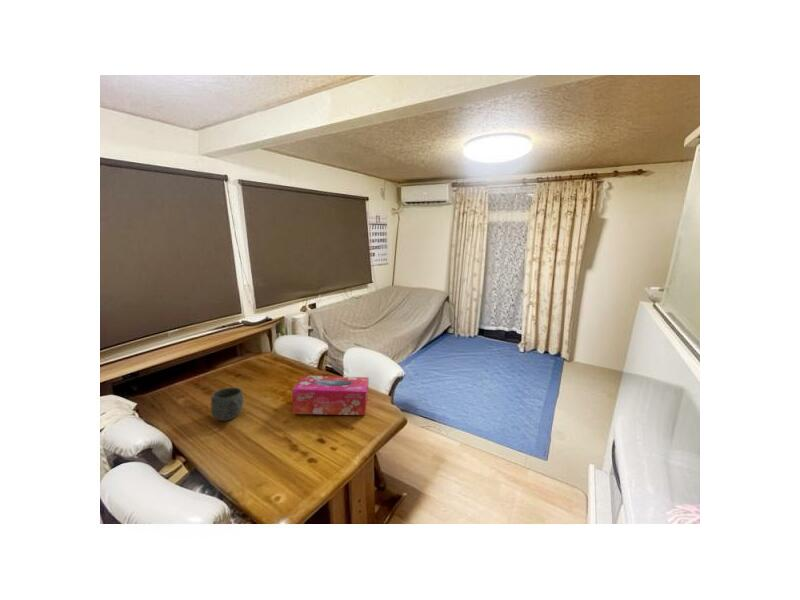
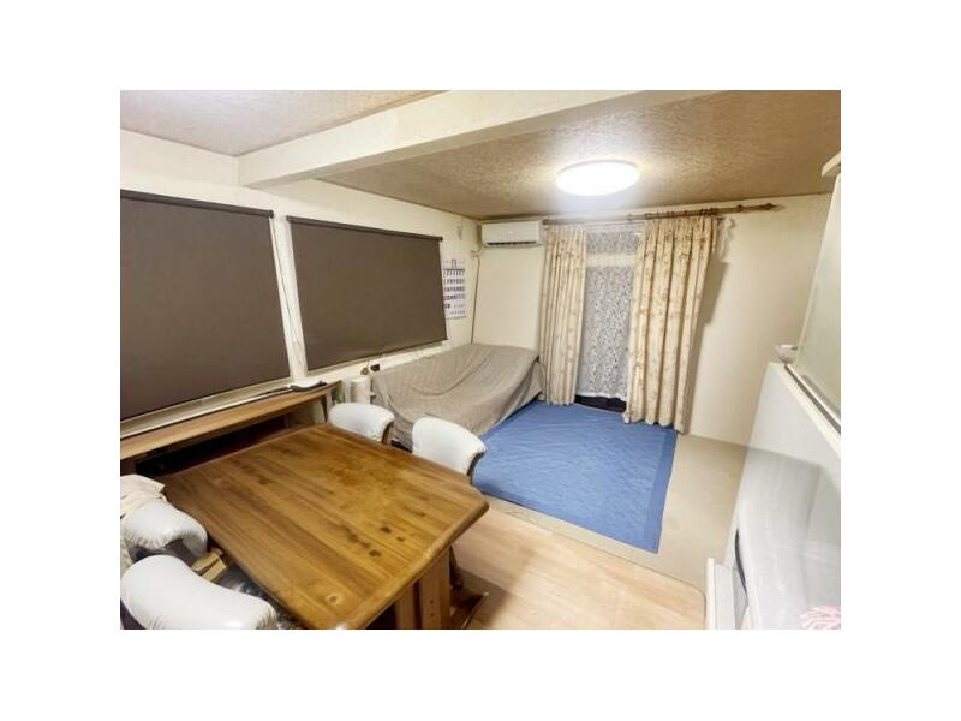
- tissue box [291,375,370,416]
- mug [210,387,244,422]
